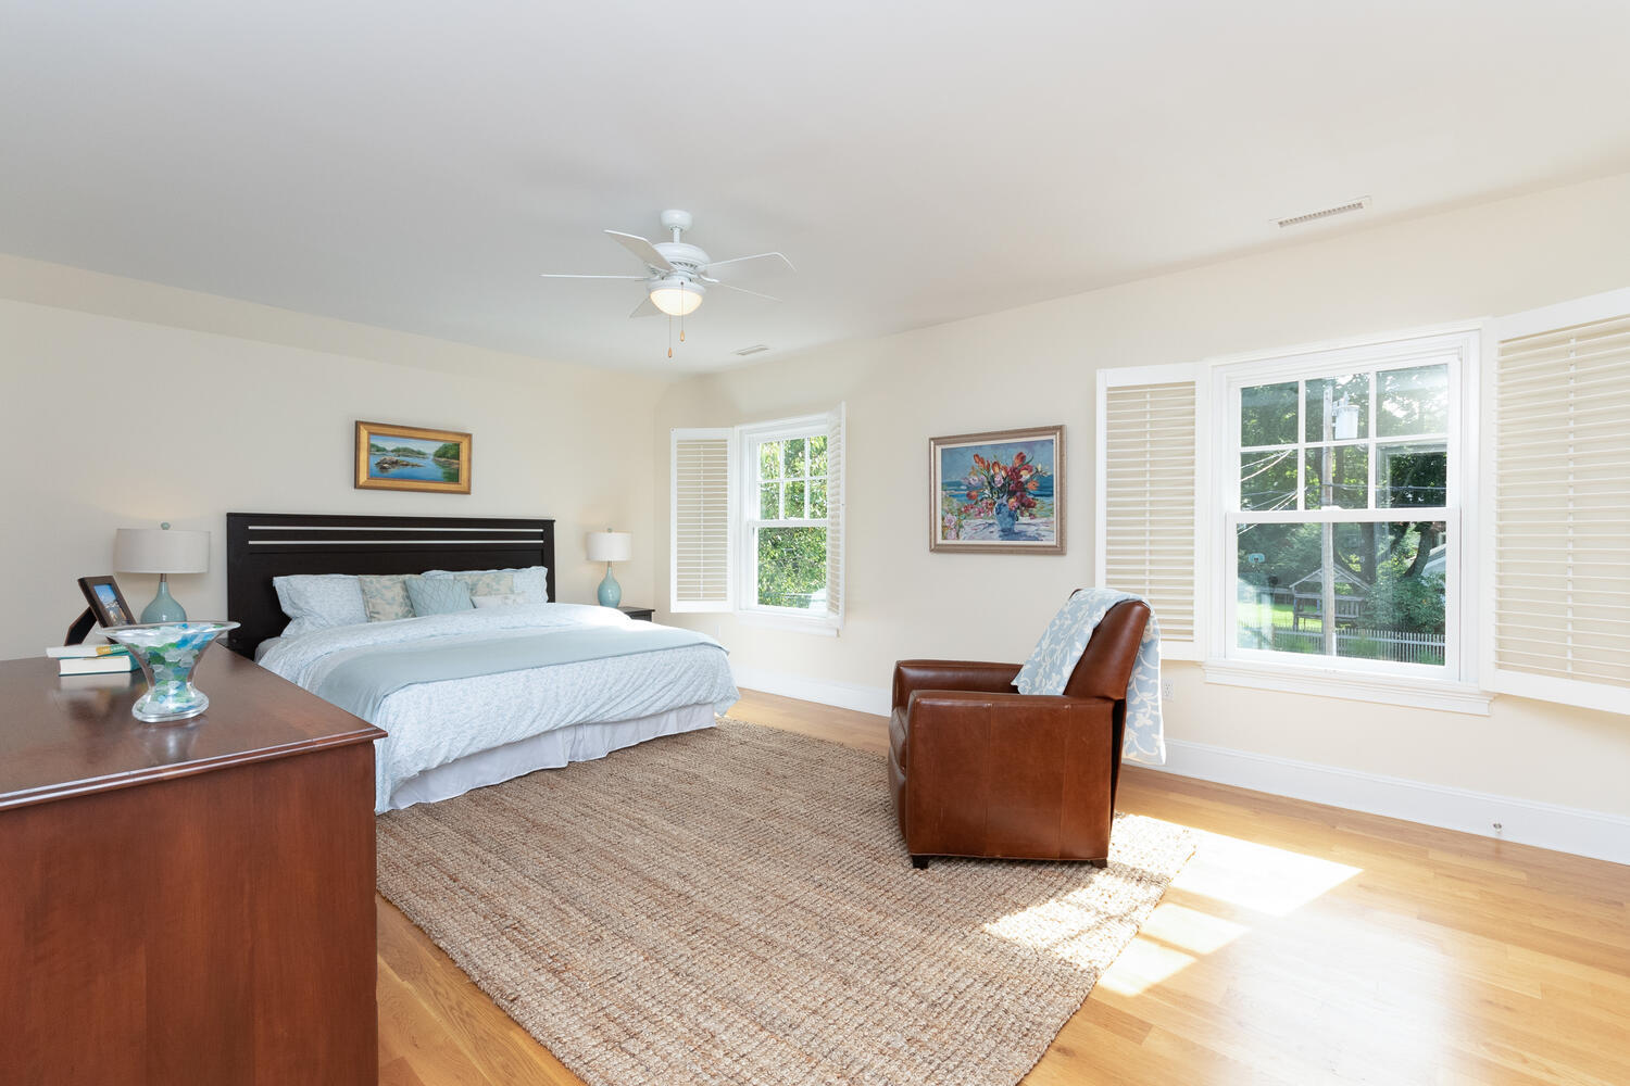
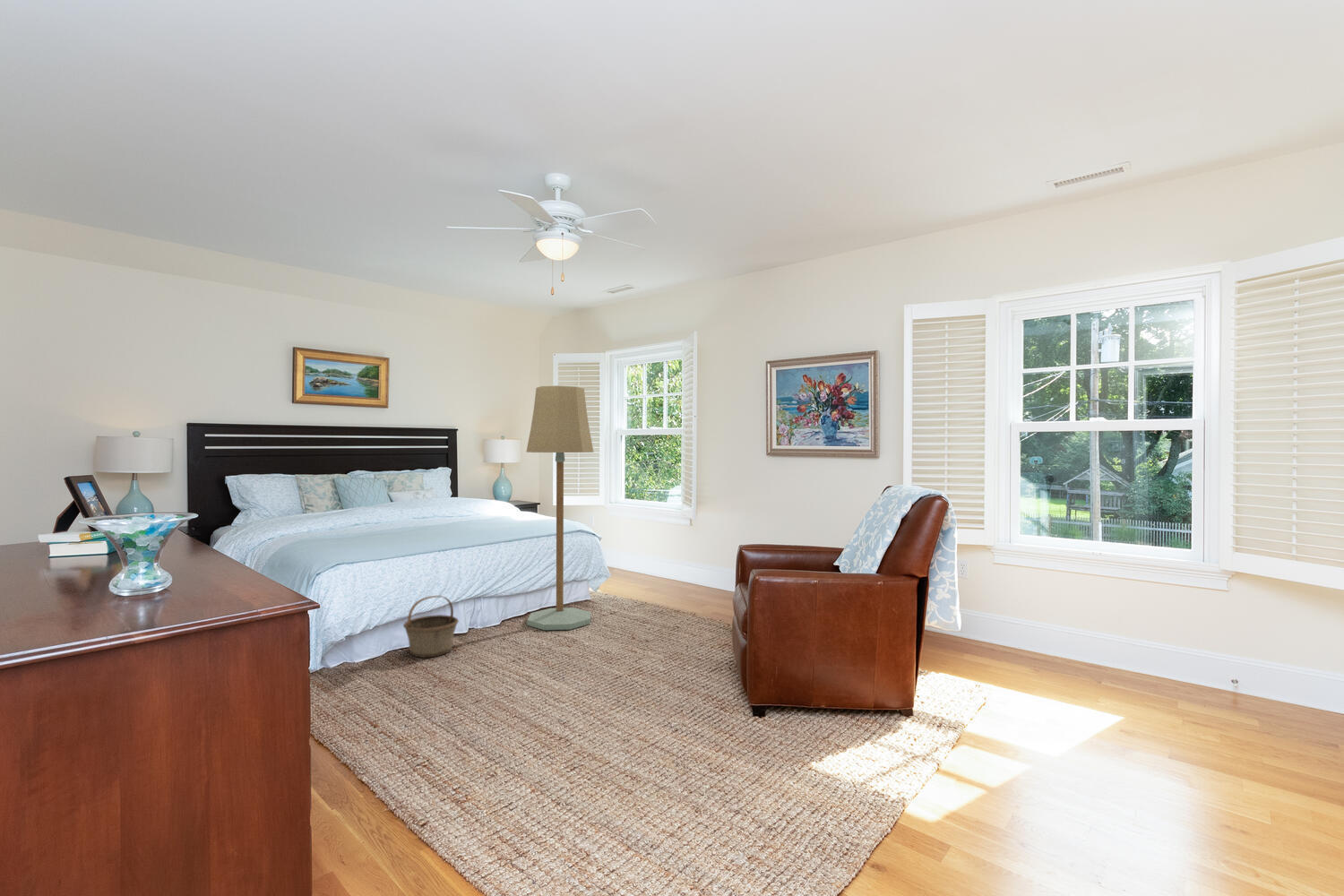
+ basket [402,595,460,659]
+ floor lamp [526,384,594,631]
